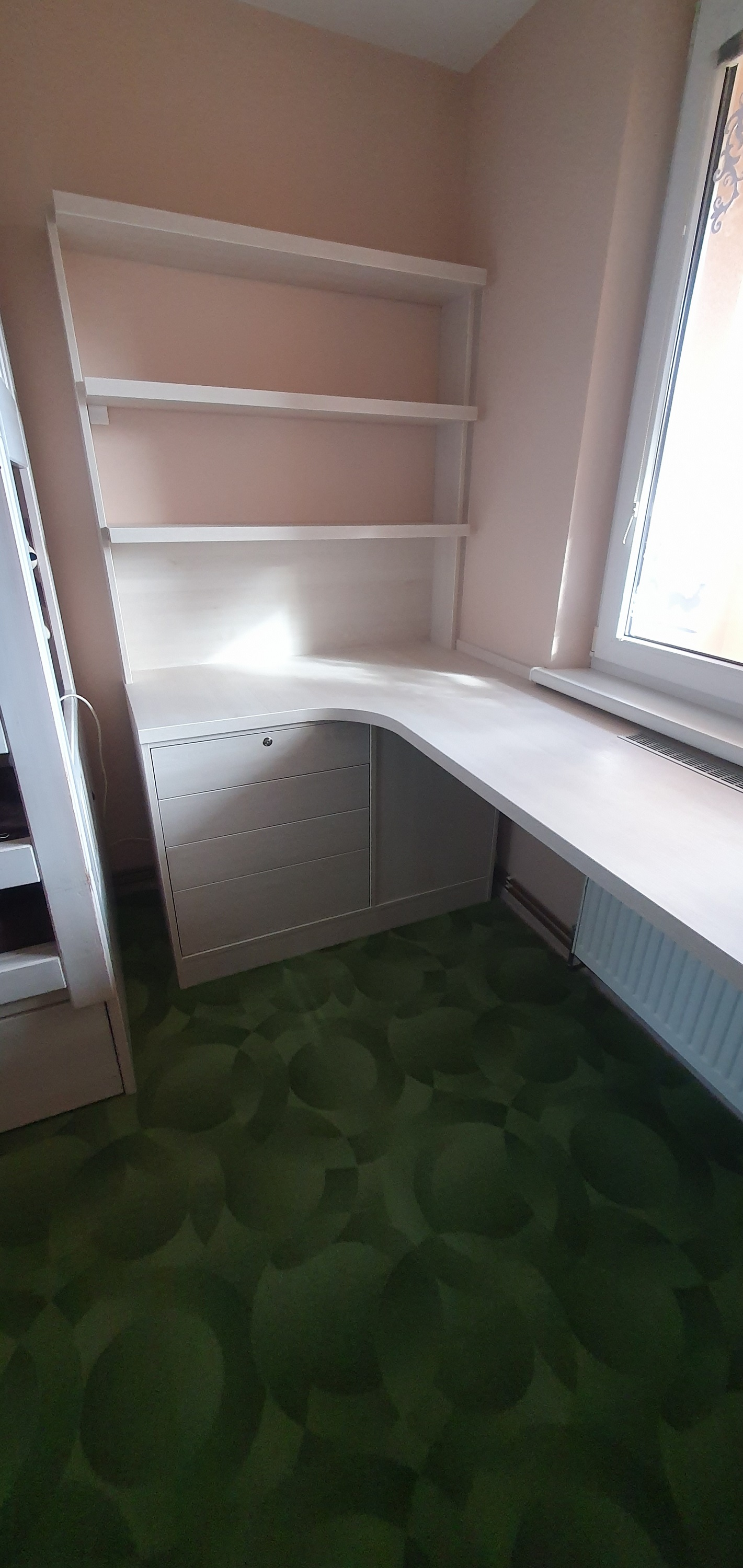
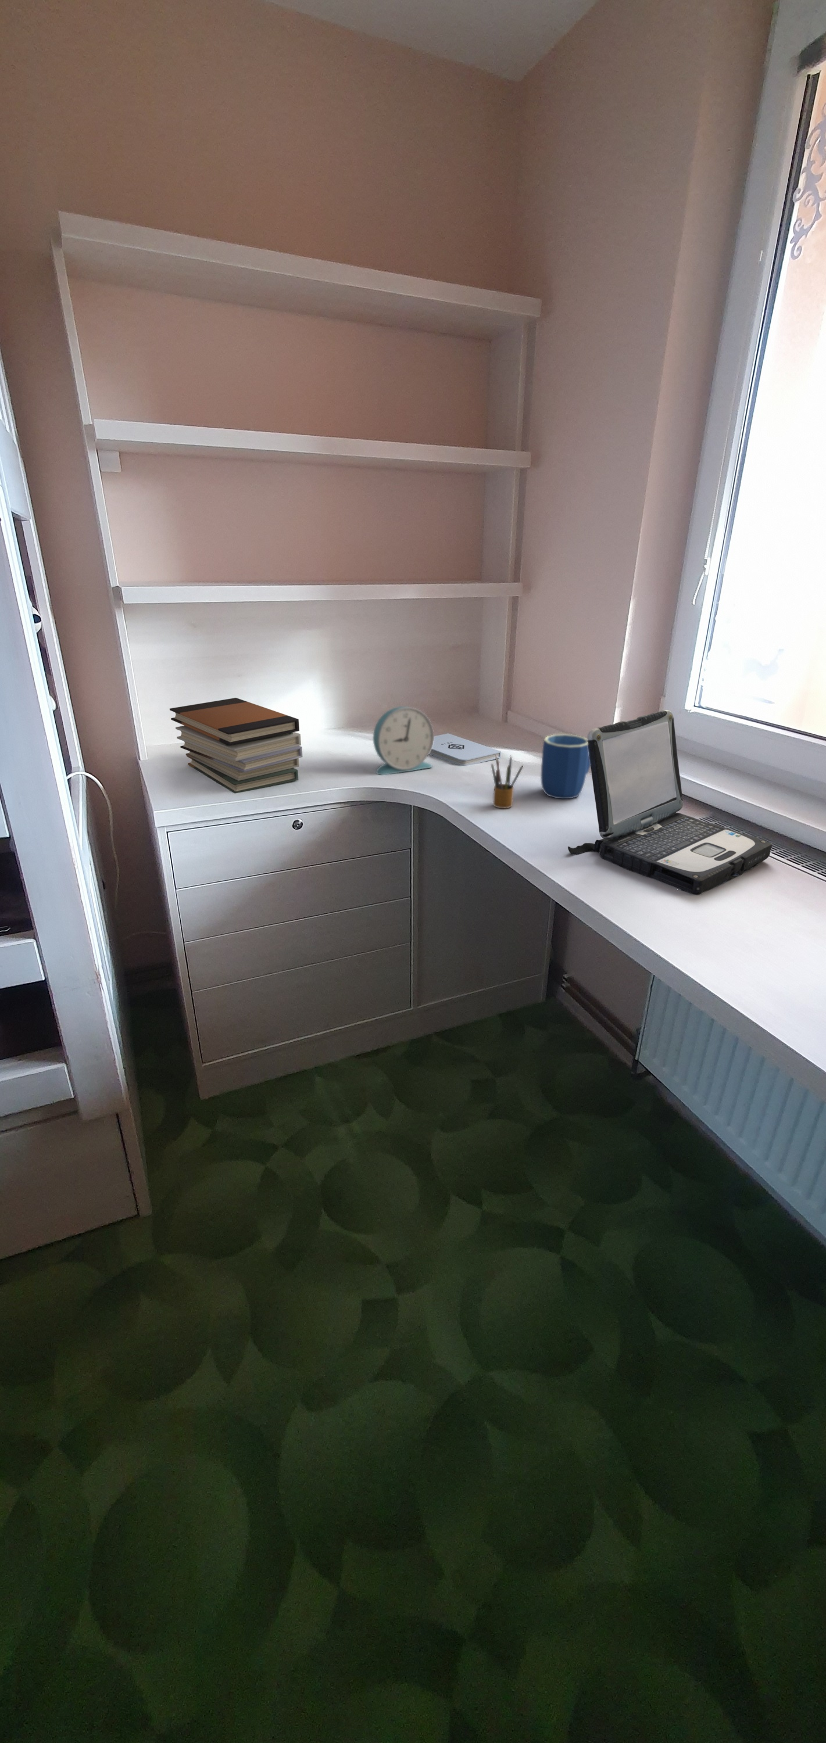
+ laptop [567,709,773,895]
+ alarm clock [372,706,435,776]
+ mug [540,734,590,799]
+ pencil box [490,755,524,809]
+ notepad [429,734,501,766]
+ book stack [169,697,302,794]
